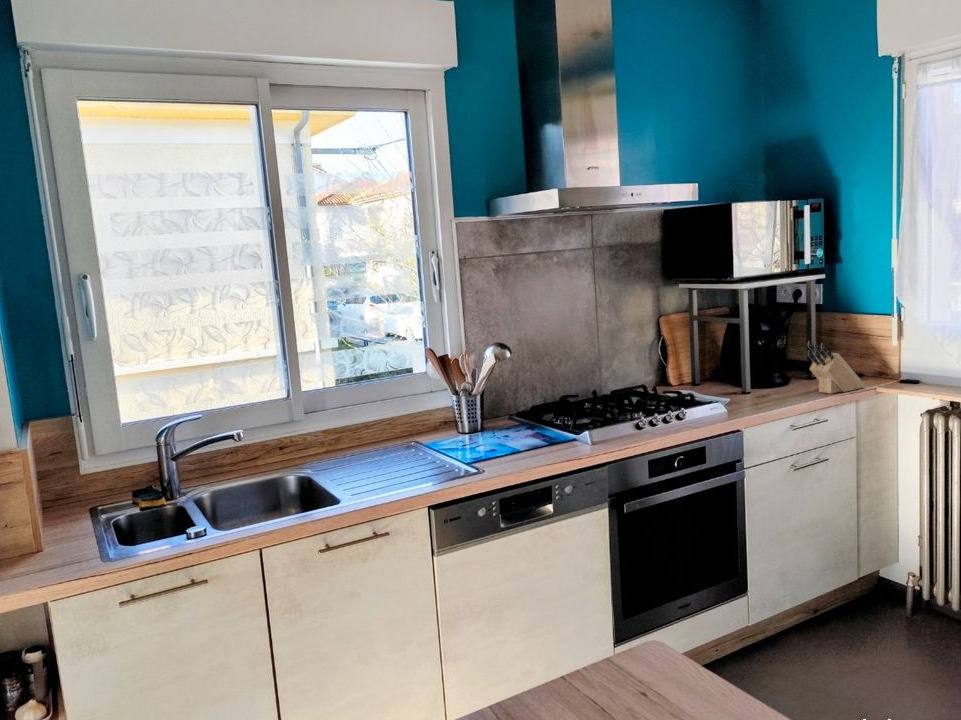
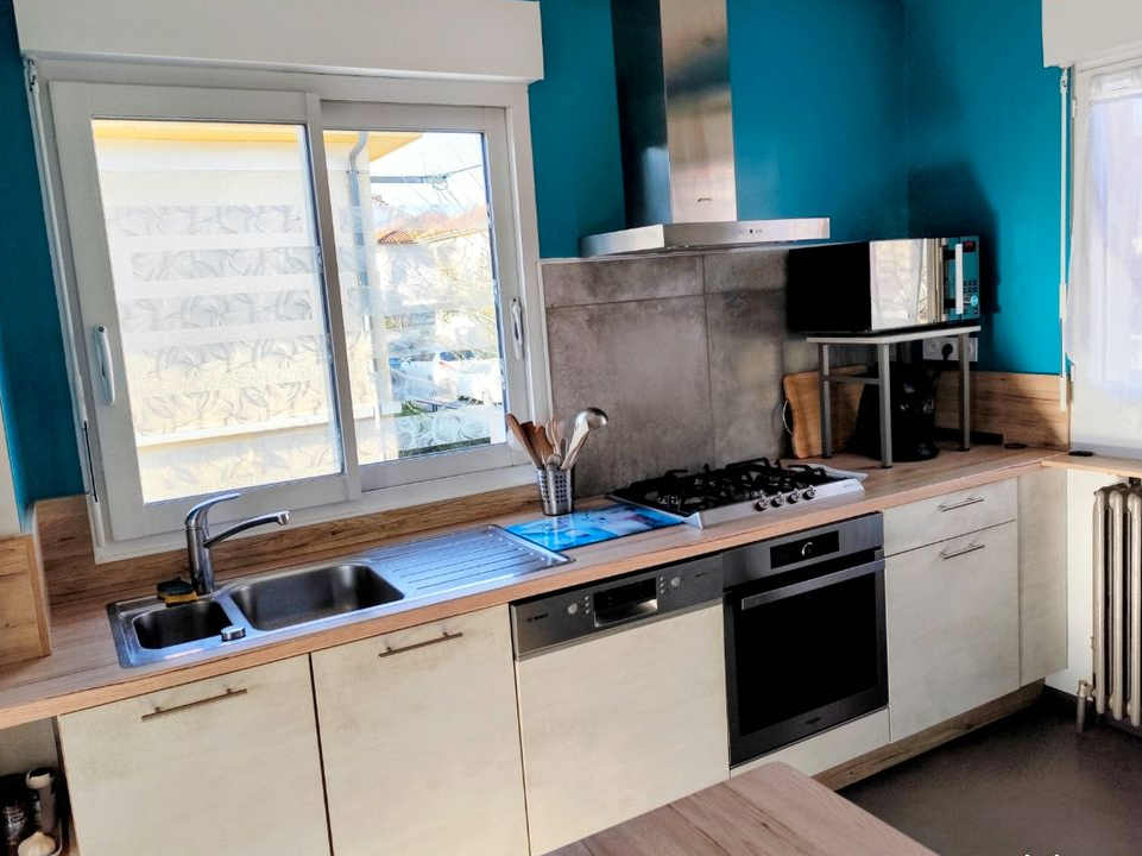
- knife block [806,340,866,395]
